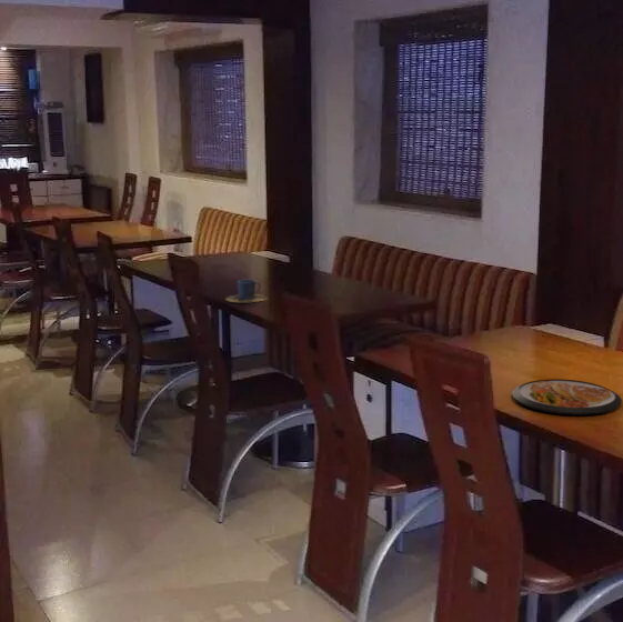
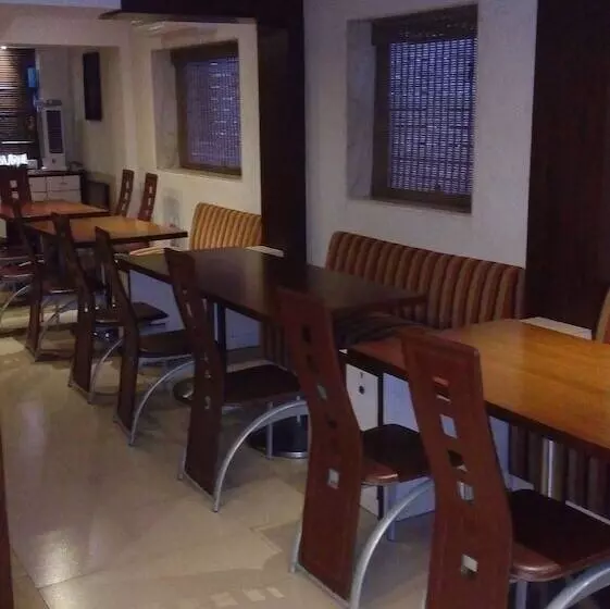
- cup [224,279,270,303]
- dish [511,378,623,417]
